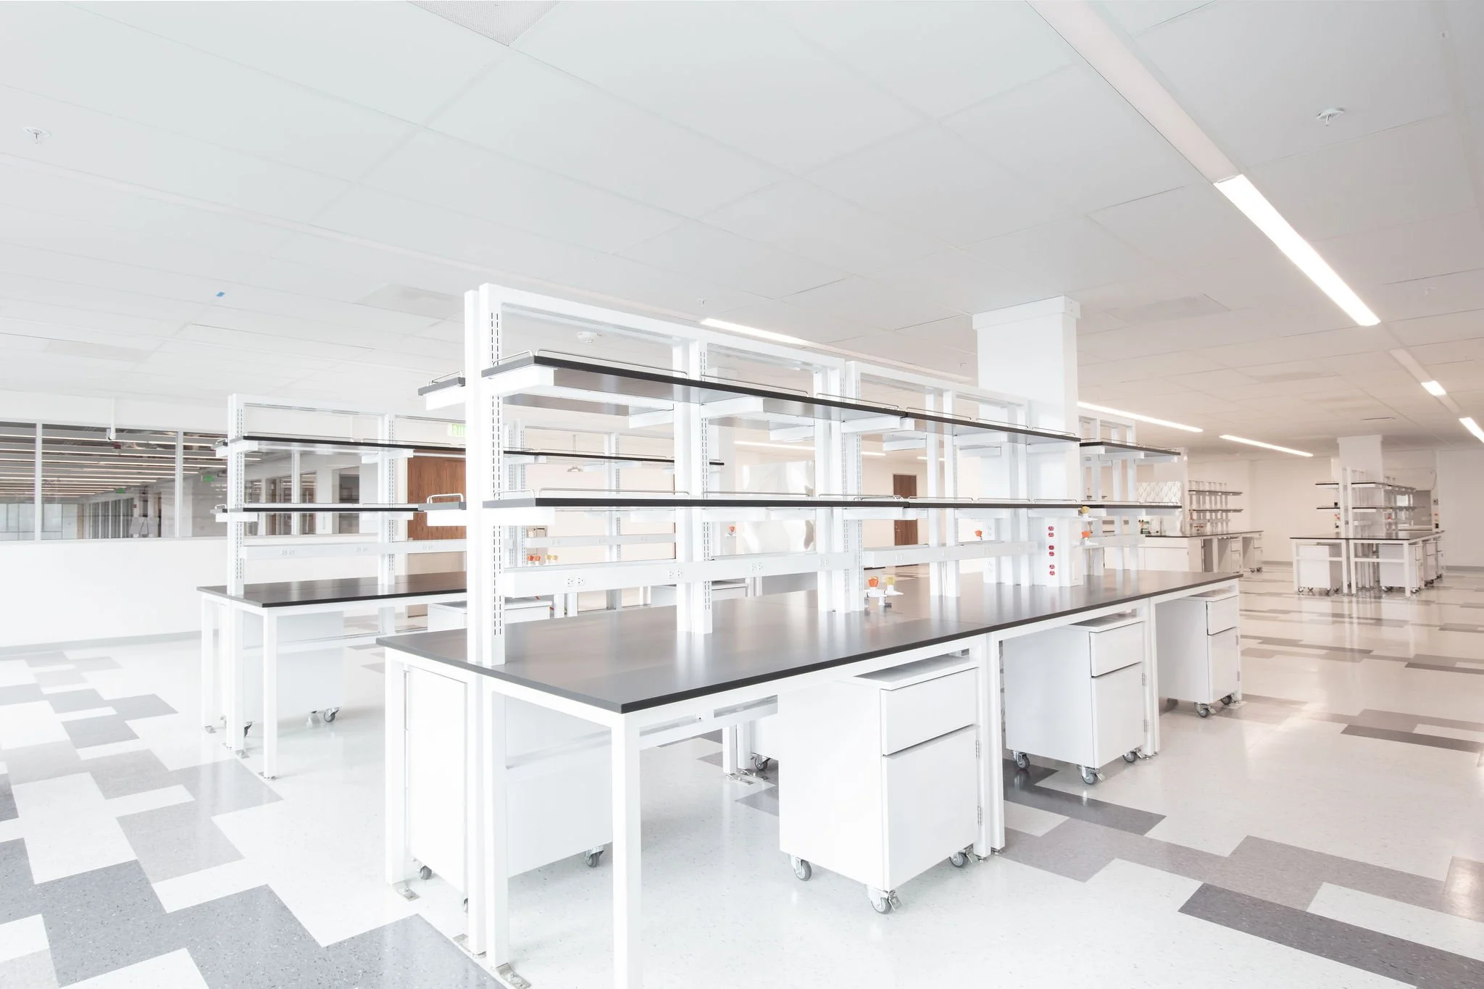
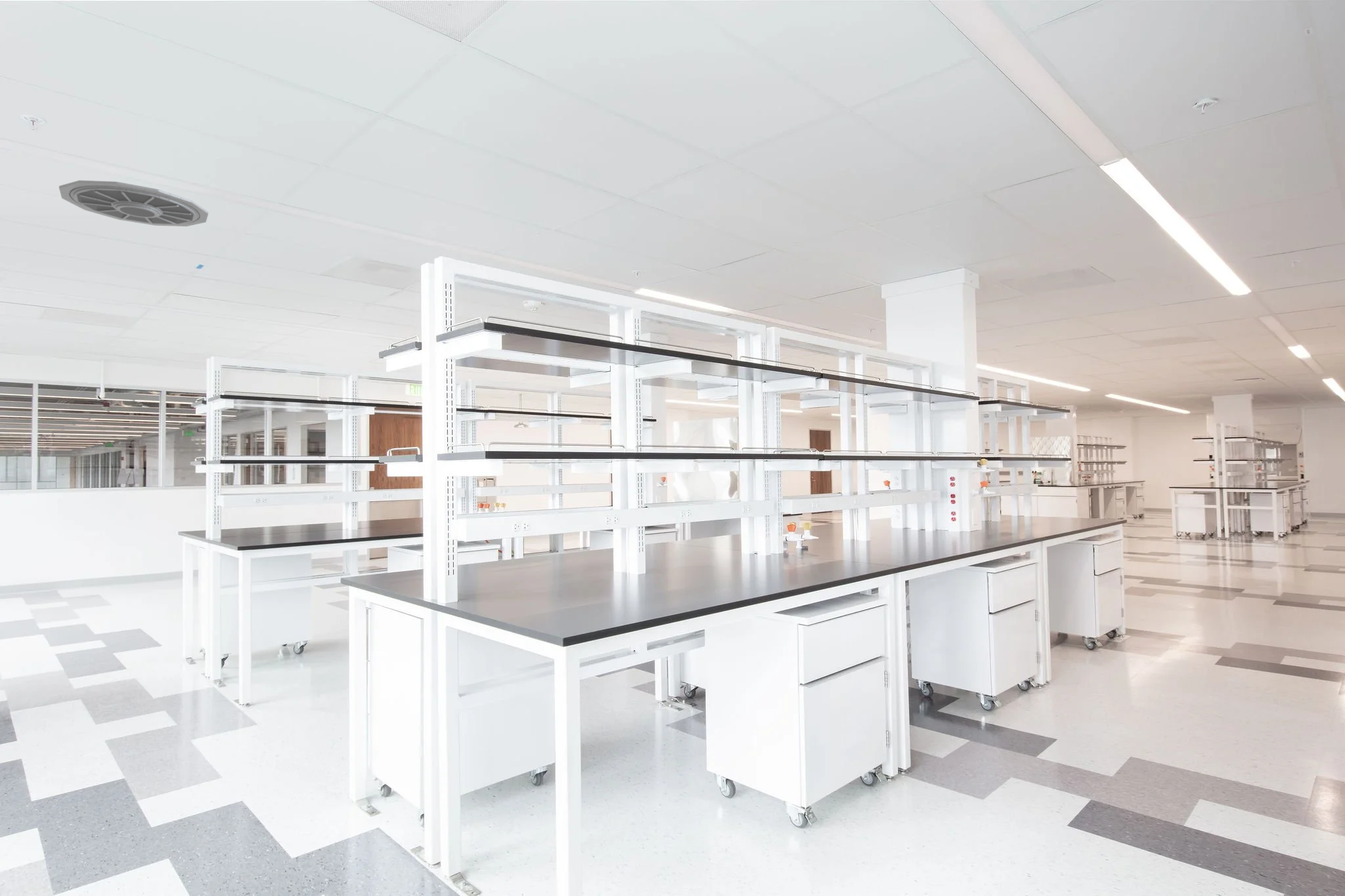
+ ceiling vent [58,180,209,227]
